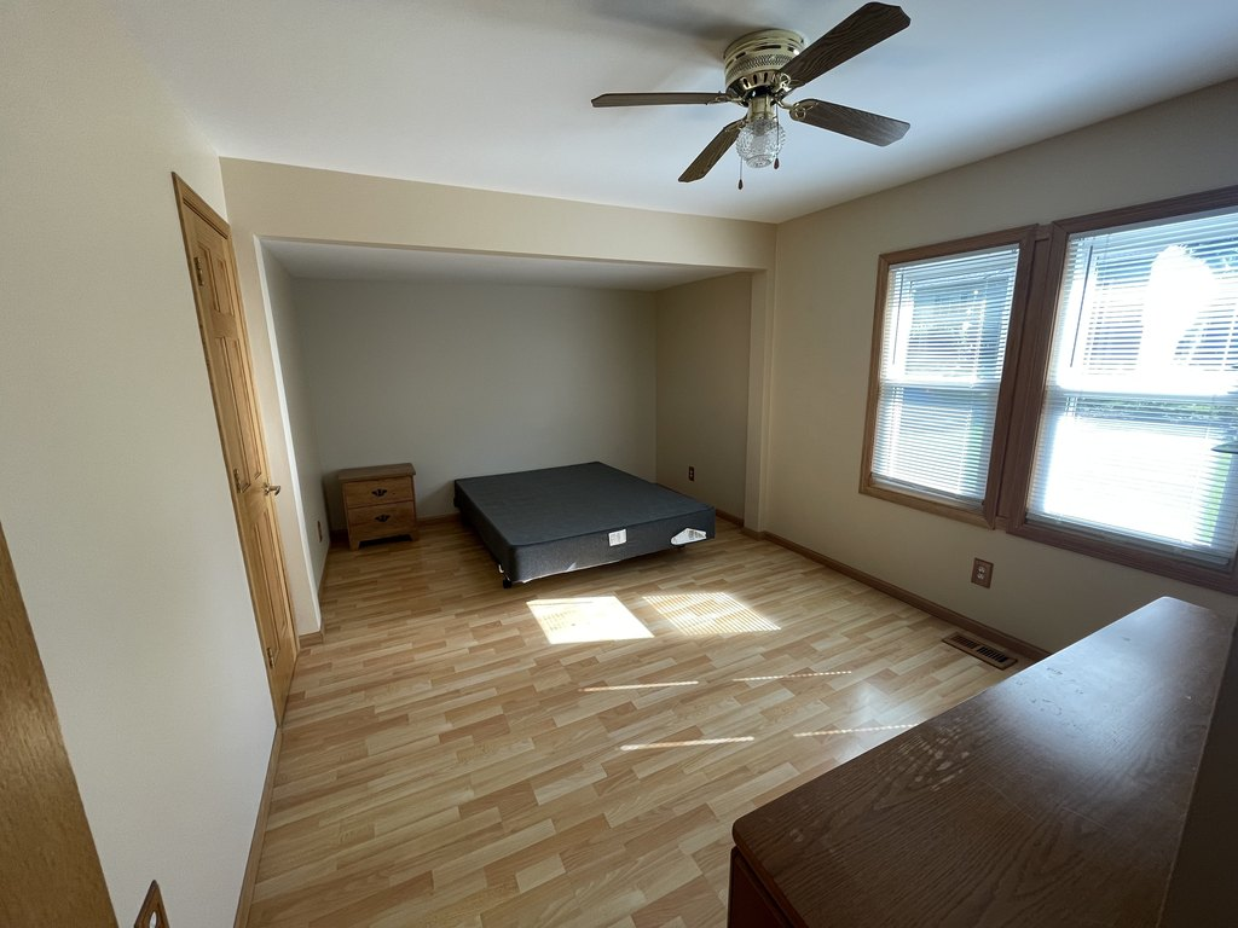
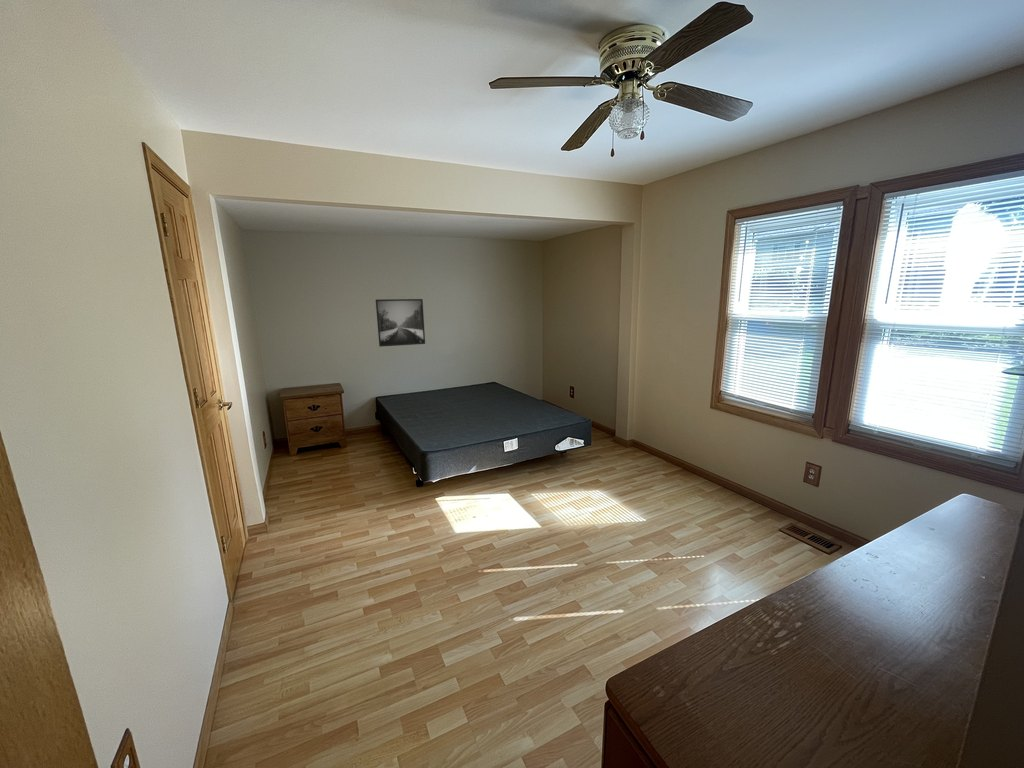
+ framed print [375,298,426,348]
